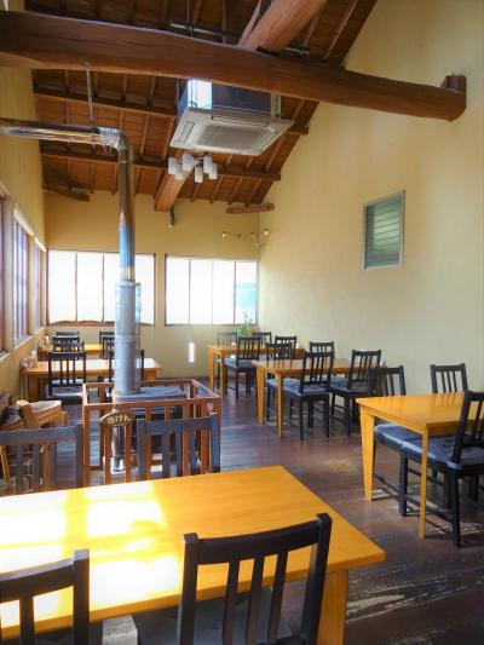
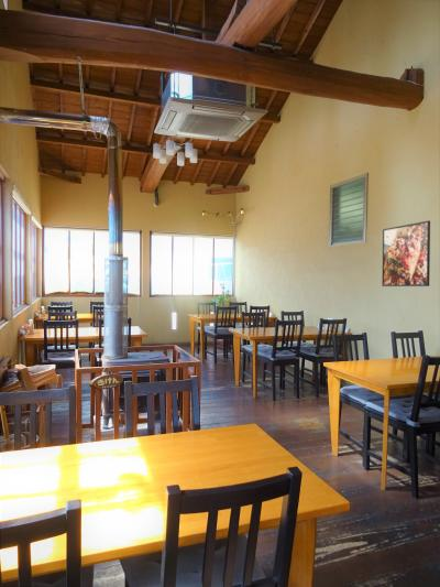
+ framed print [381,219,431,287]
